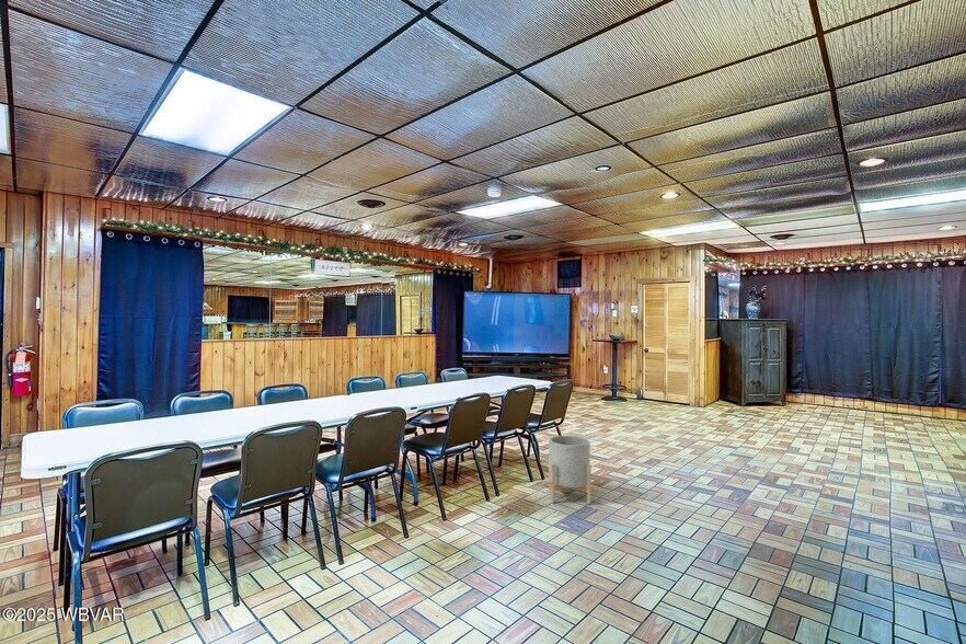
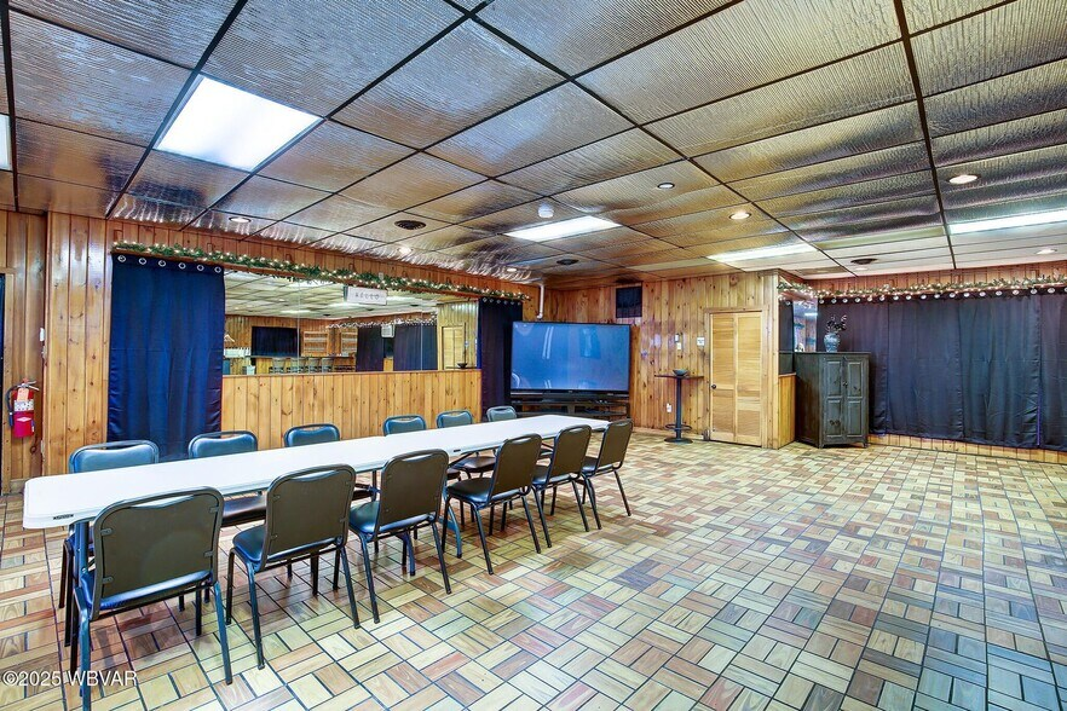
- planter [548,435,593,505]
